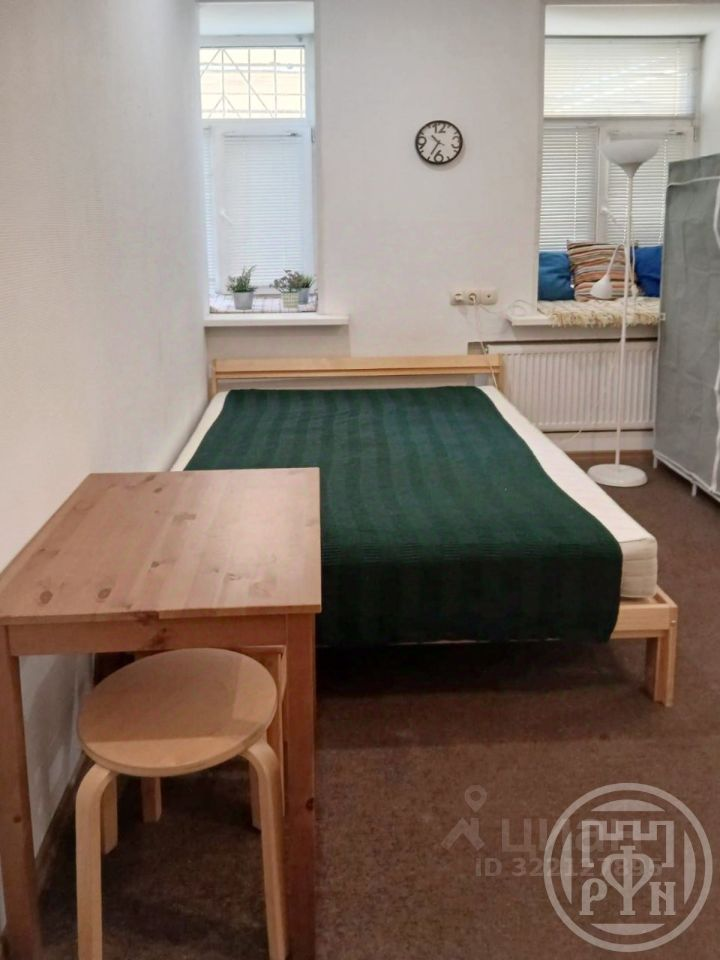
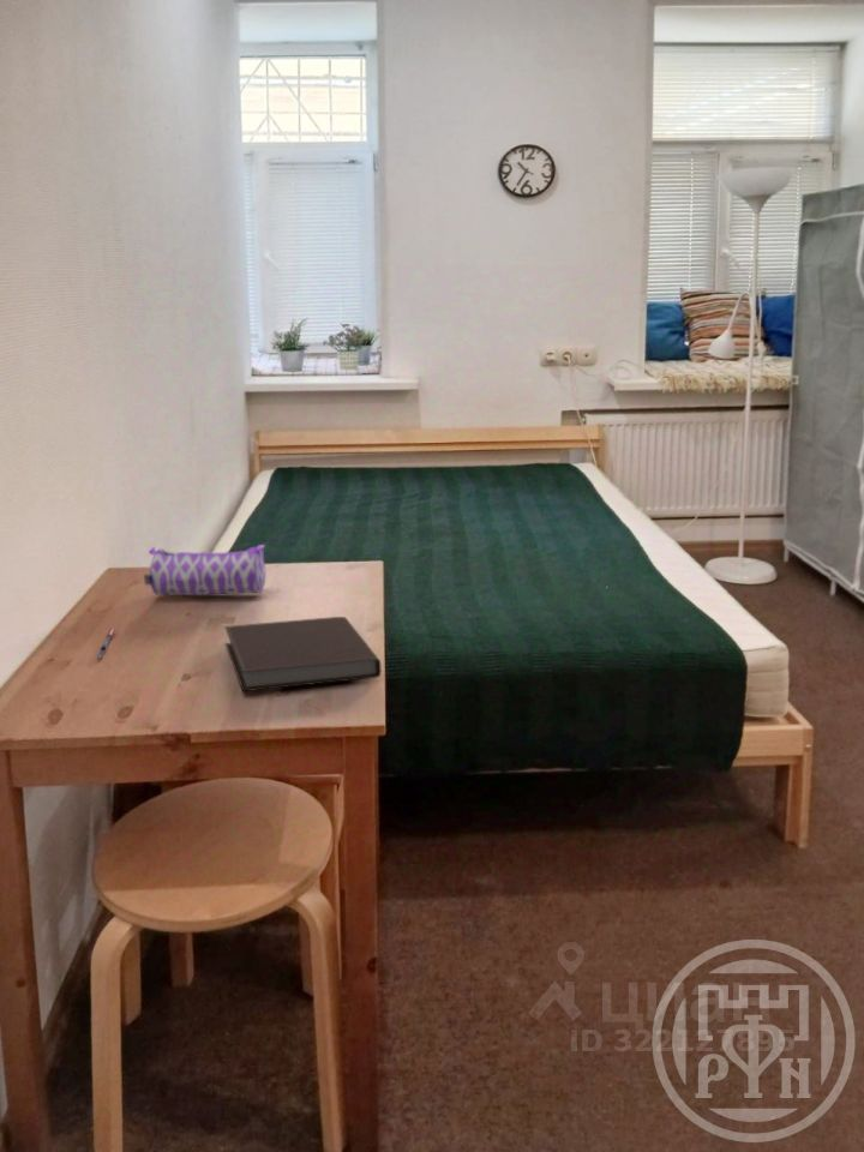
+ pencil case [143,544,266,596]
+ notebook [223,616,382,692]
+ pen [95,626,116,659]
